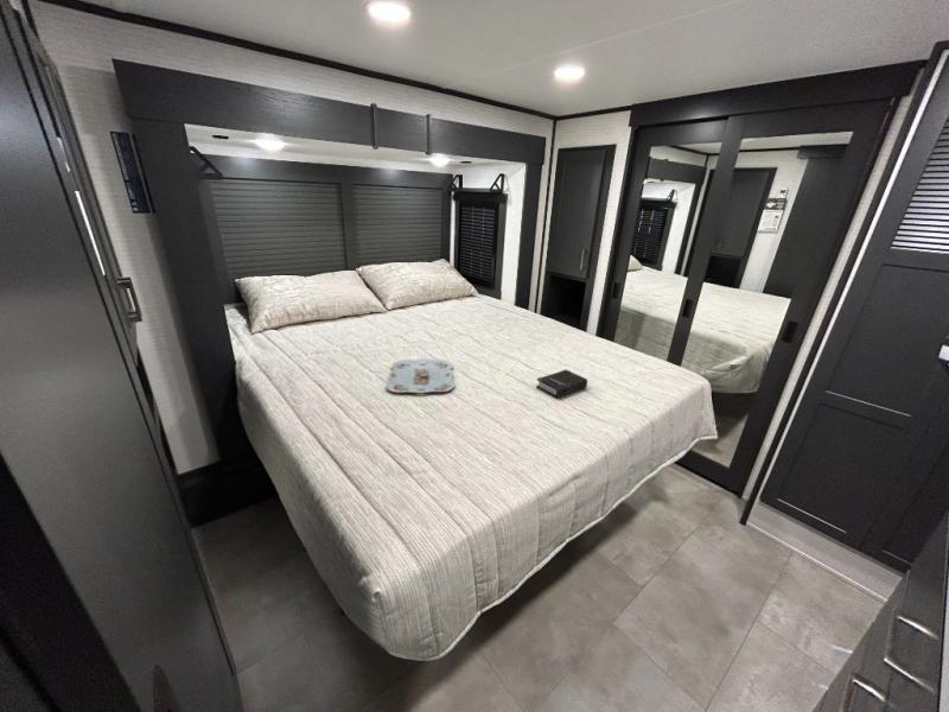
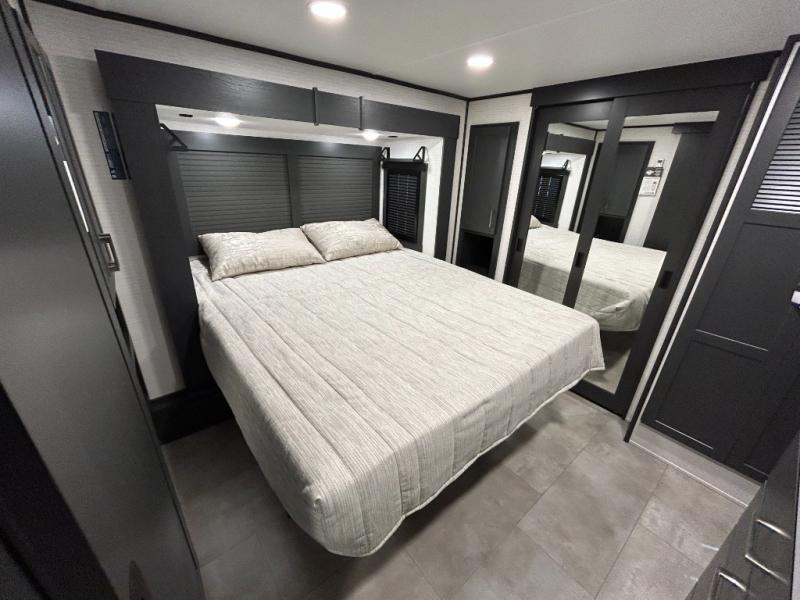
- hardback book [535,368,588,399]
- serving tray [386,357,456,394]
